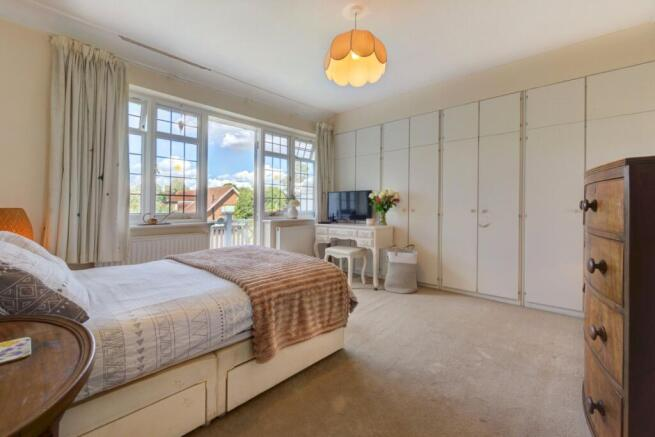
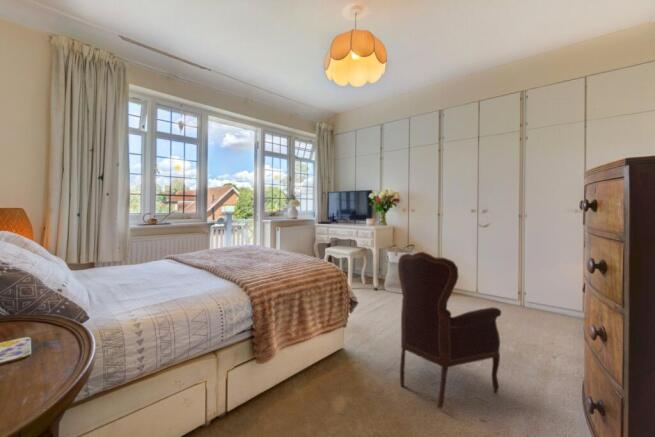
+ armchair [397,251,502,410]
